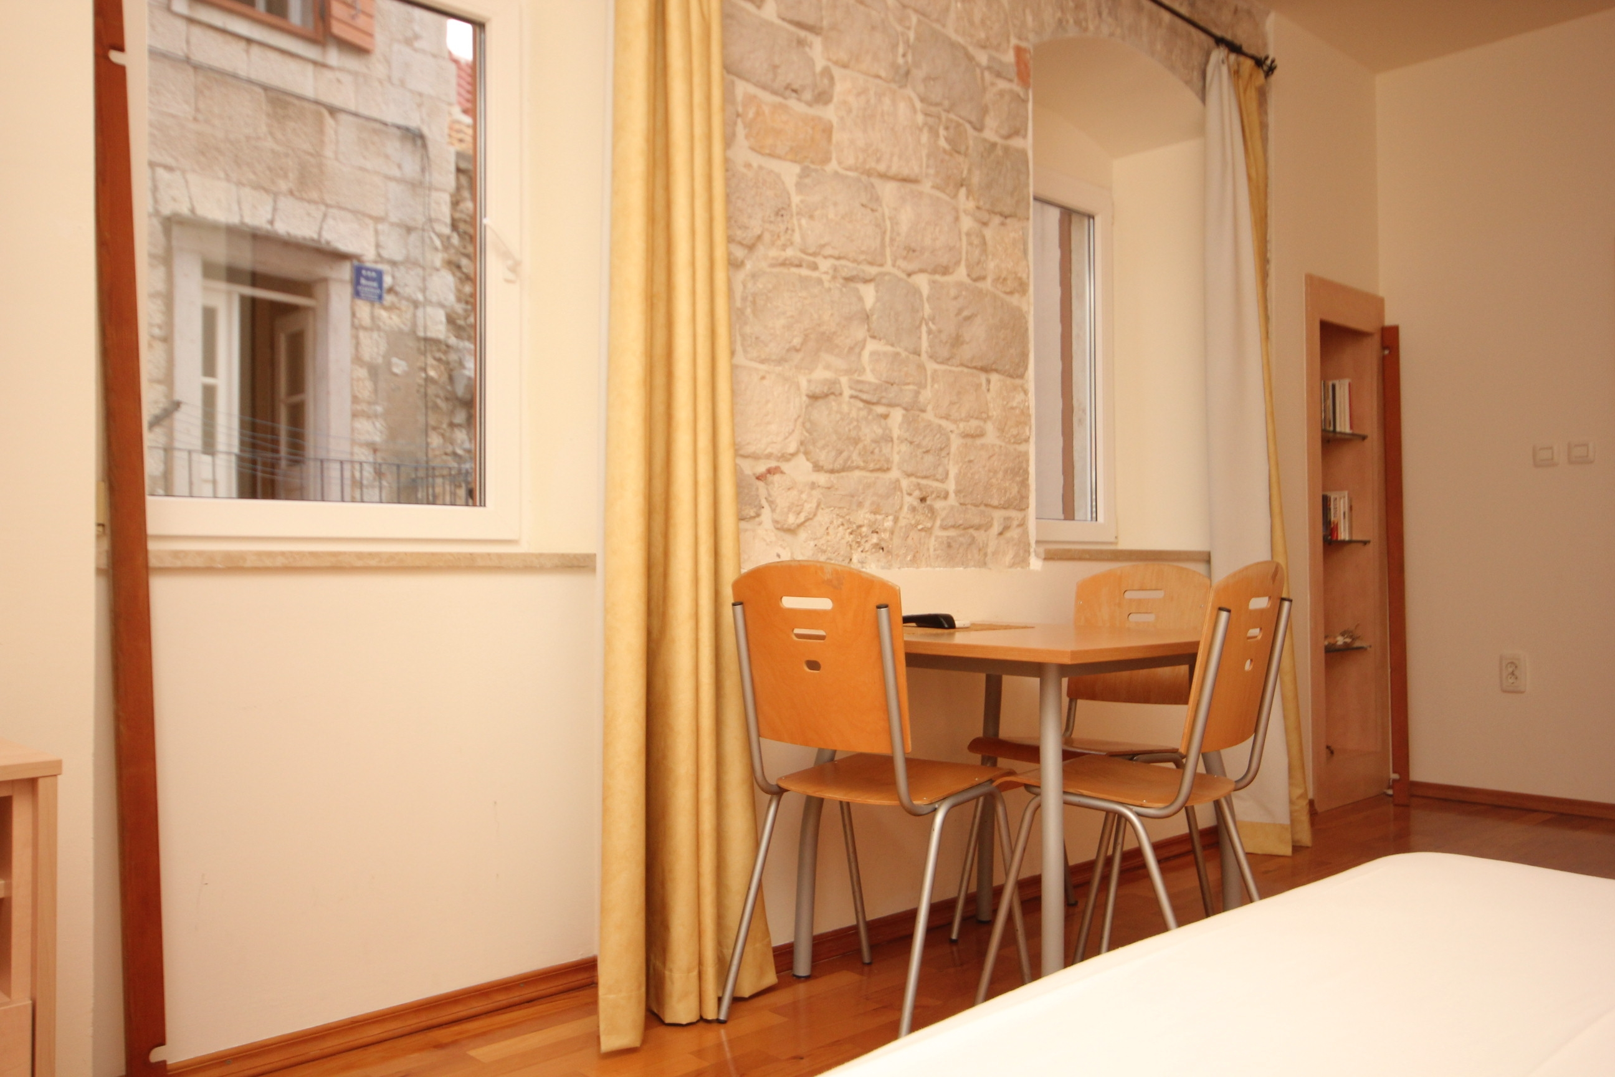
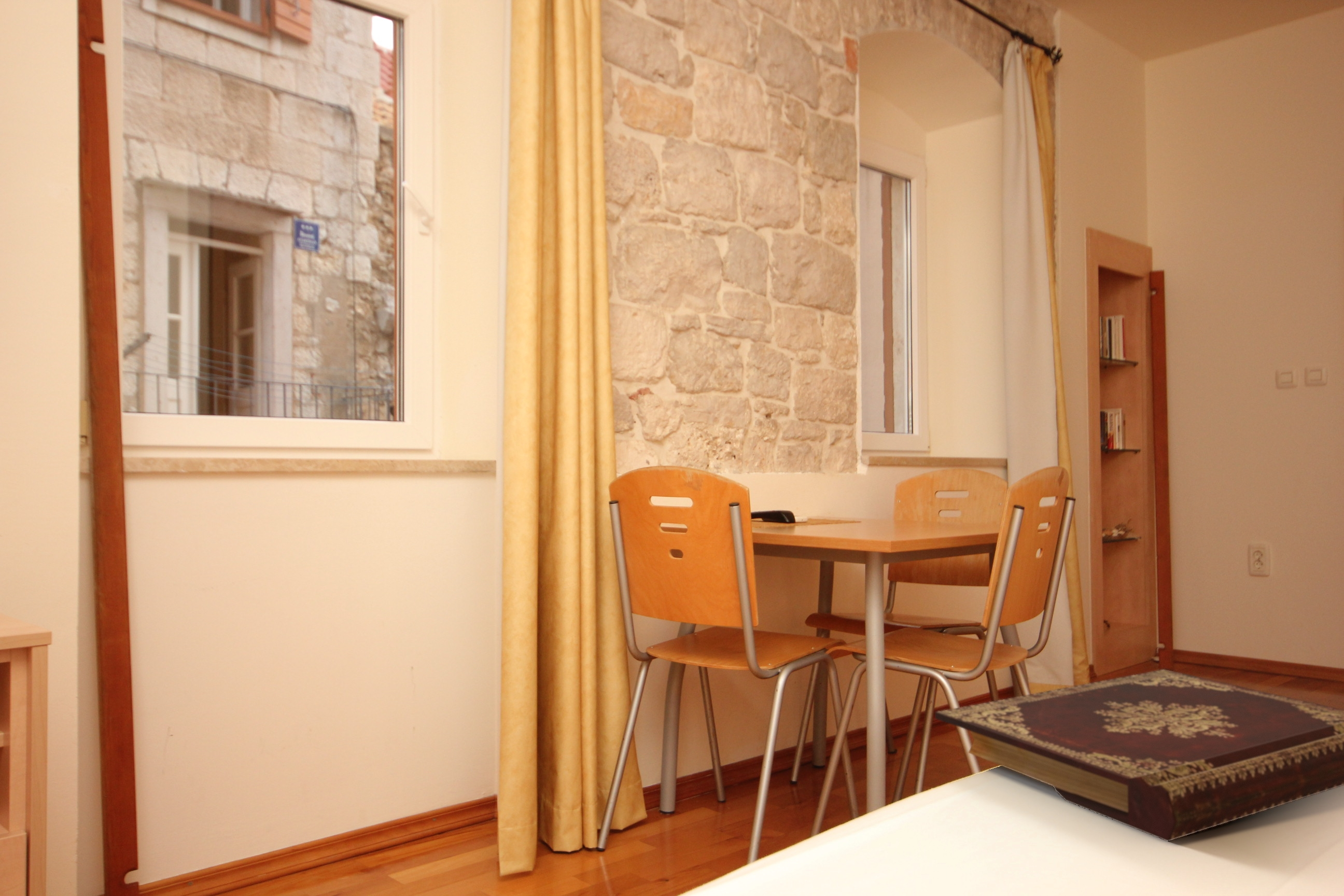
+ book [934,669,1344,842]
